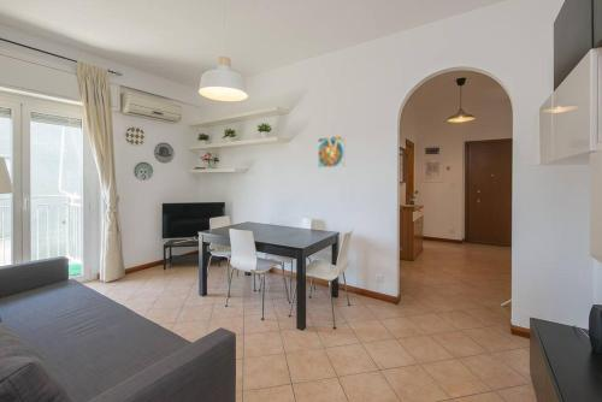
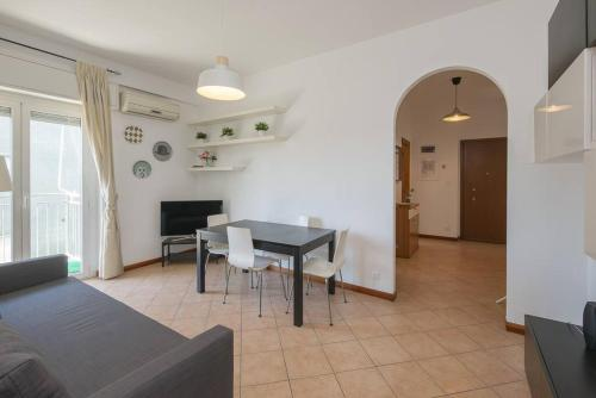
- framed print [317,134,347,169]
